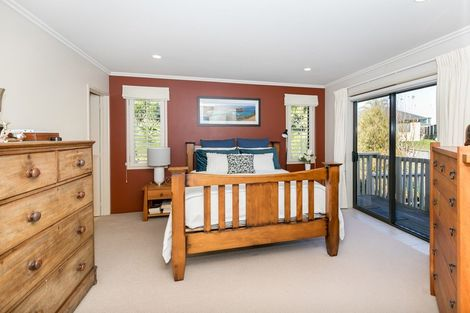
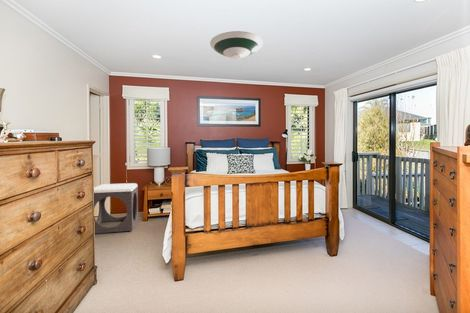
+ footstool [93,182,139,234]
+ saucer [209,30,264,60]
